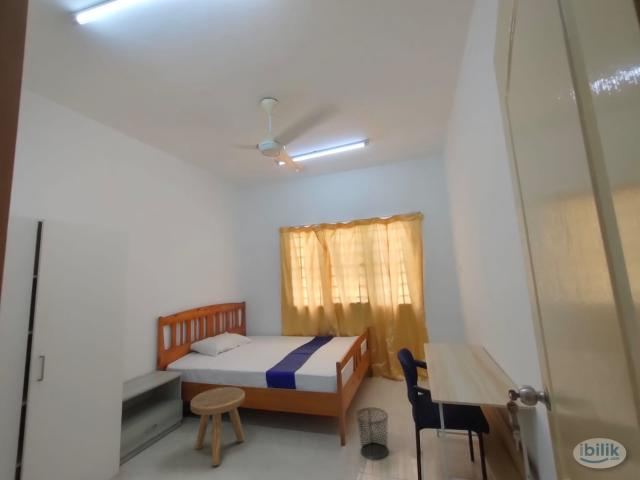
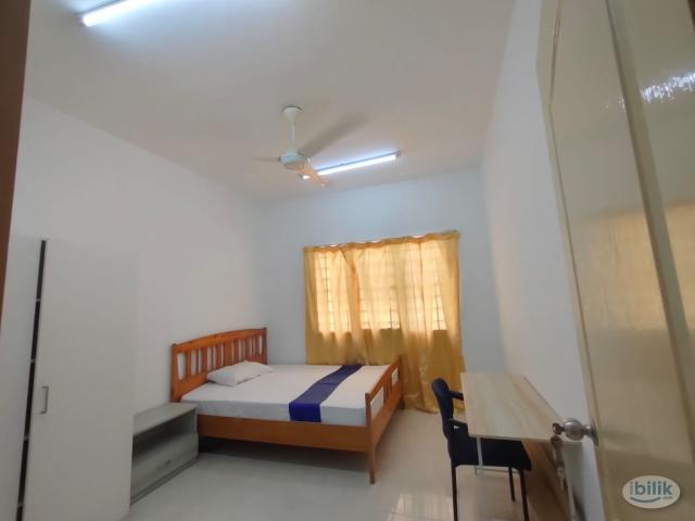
- waste bin [355,407,390,460]
- stool [189,386,246,467]
